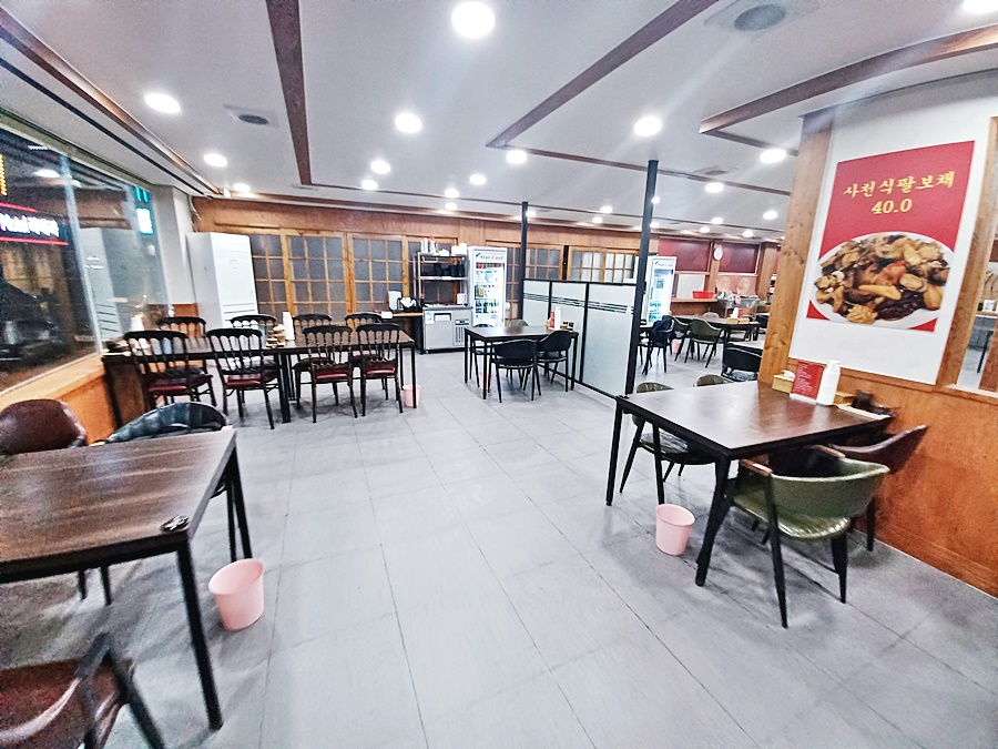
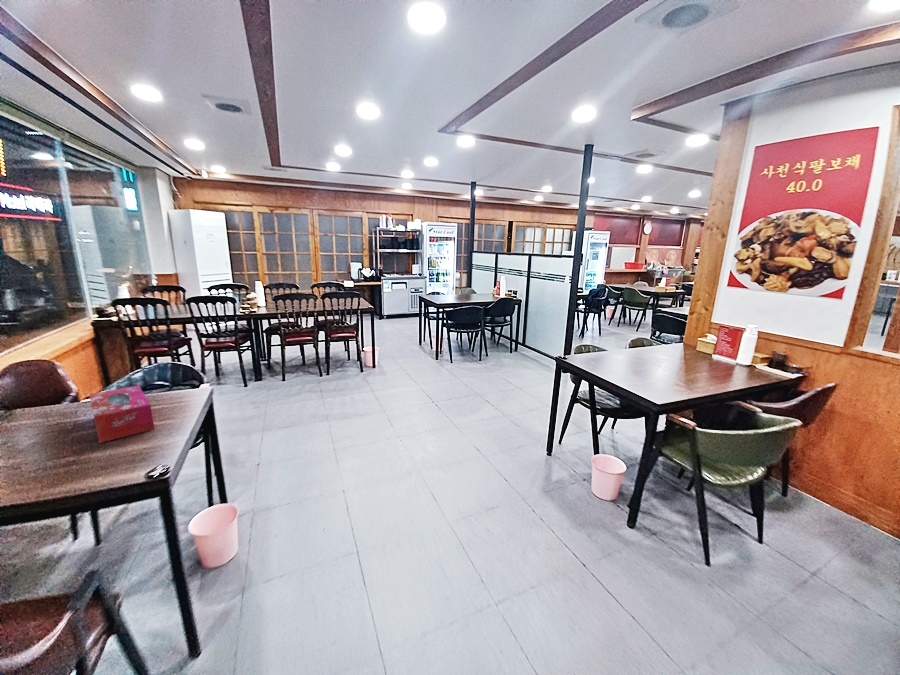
+ tissue box [88,384,156,444]
